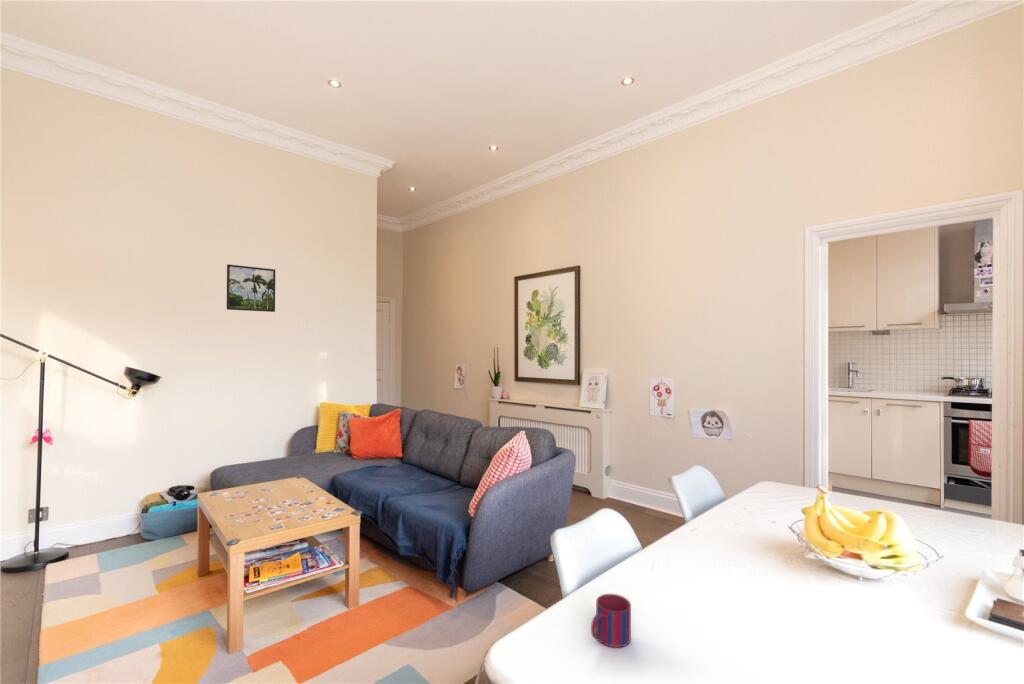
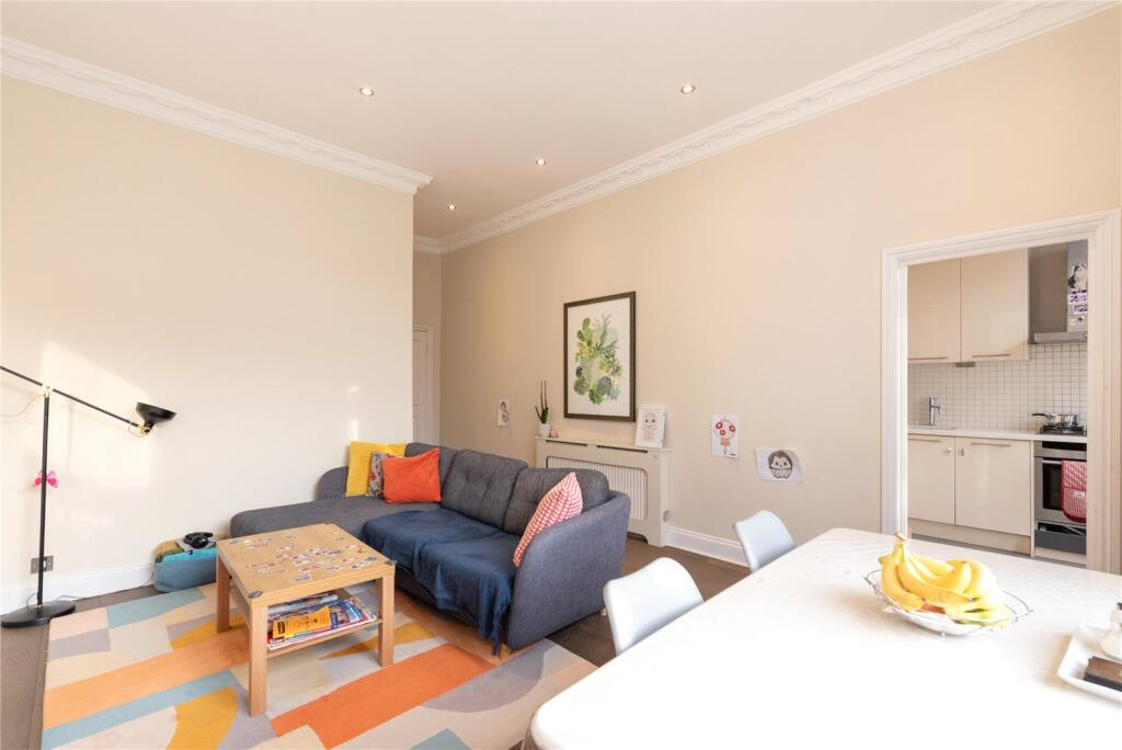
- mug [590,593,632,649]
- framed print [226,263,276,313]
